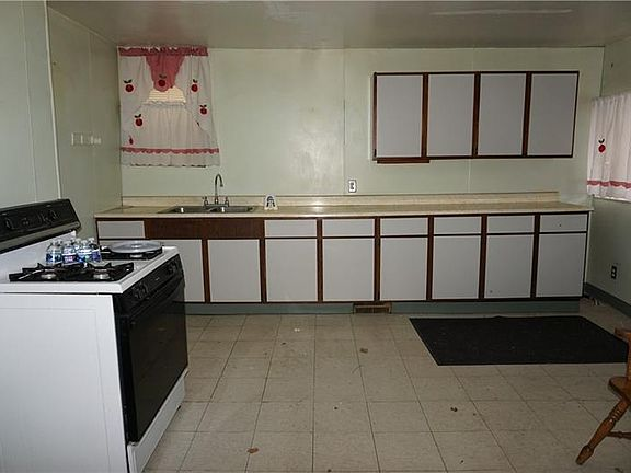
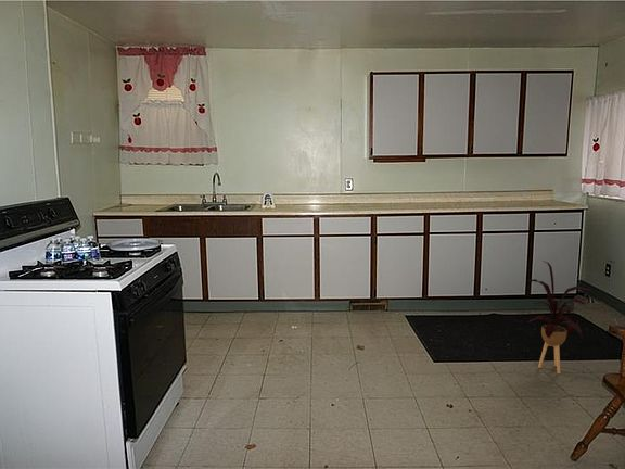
+ house plant [525,261,595,375]
